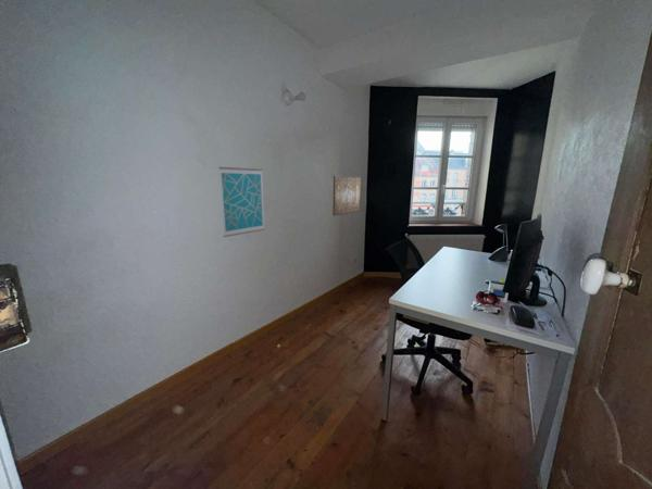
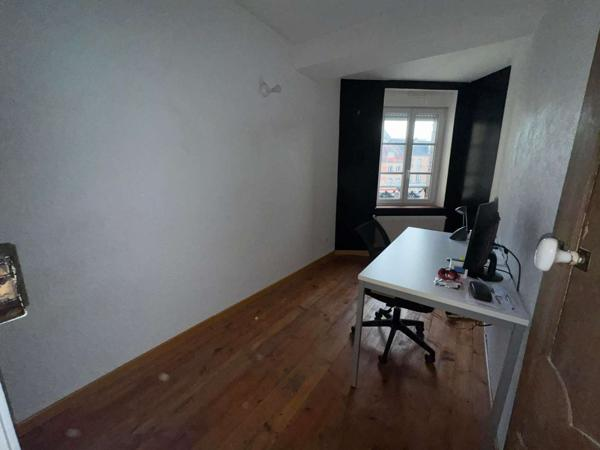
- wall art [333,175,363,217]
- wall art [217,166,266,238]
